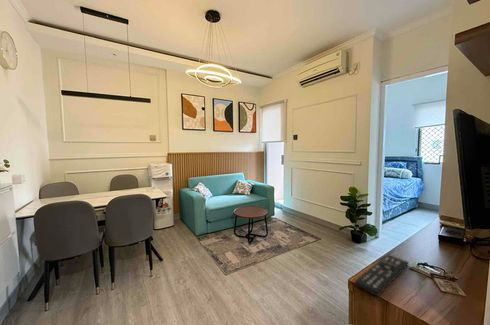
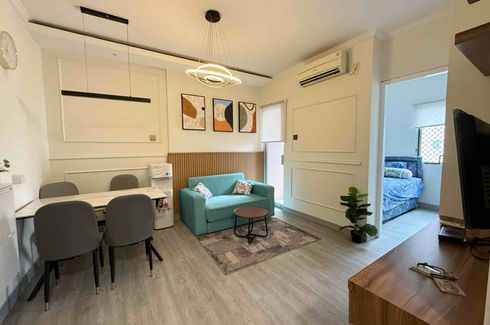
- remote control [353,254,409,298]
